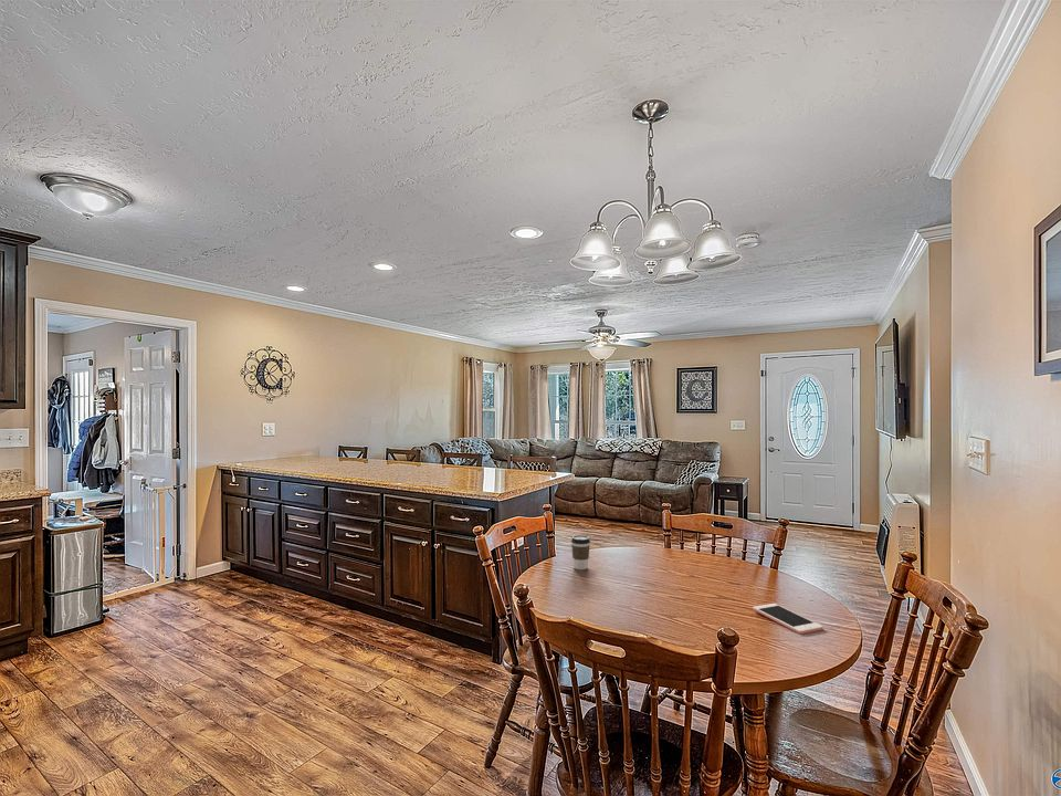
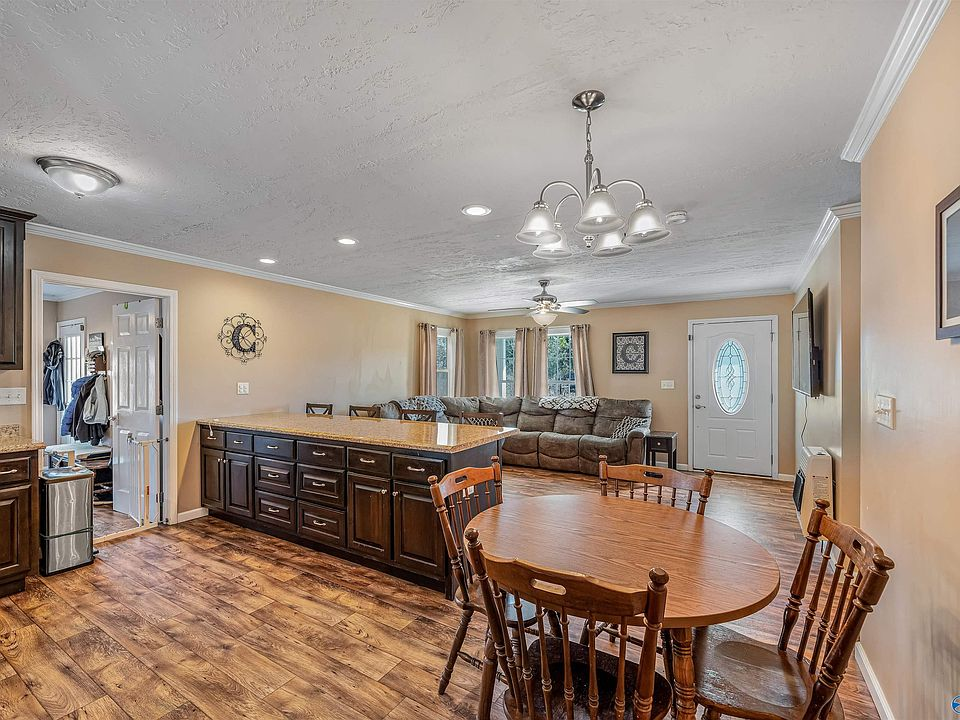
- cell phone [752,603,824,635]
- coffee cup [570,534,591,570]
